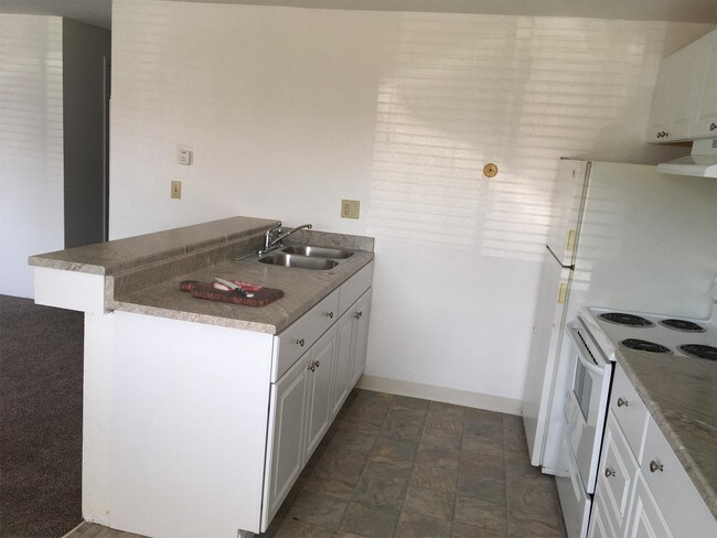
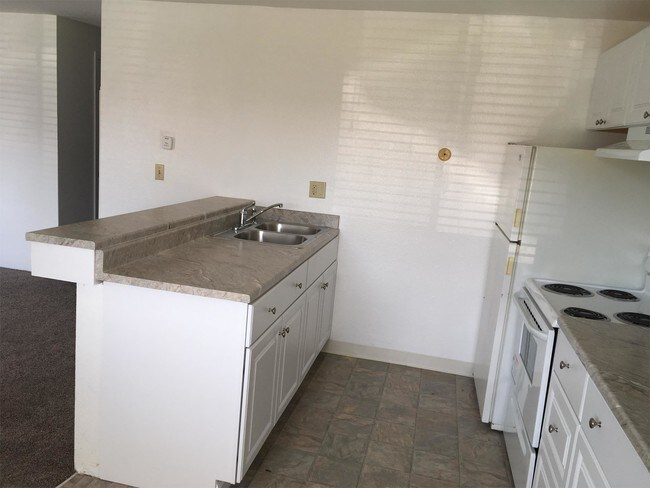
- cutting board [178,277,285,308]
